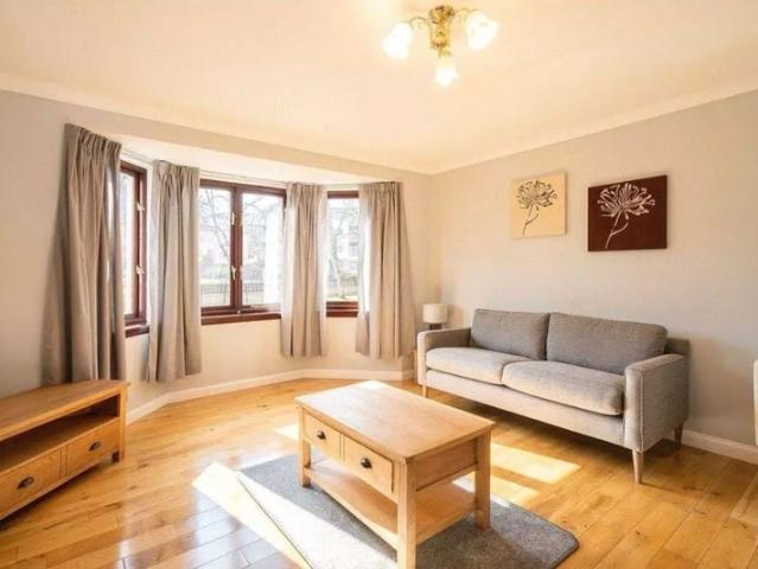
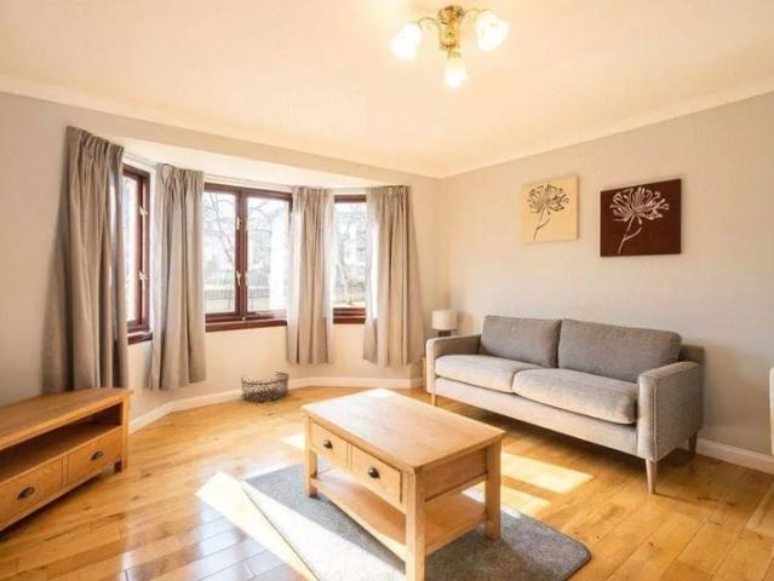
+ basket [240,372,291,403]
